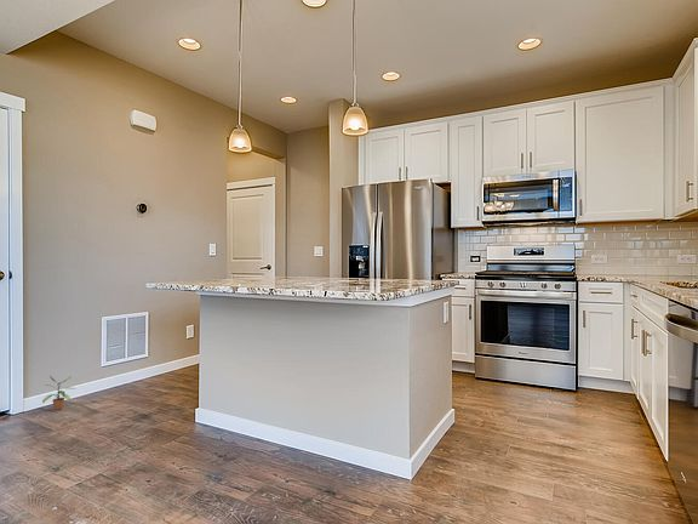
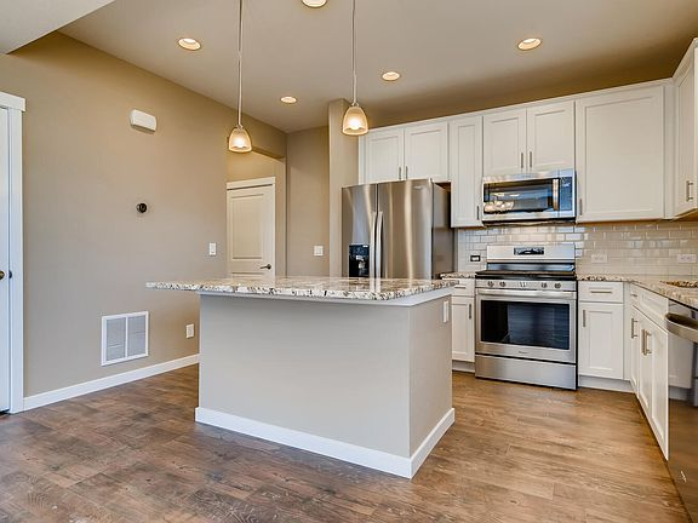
- potted plant [41,375,78,411]
